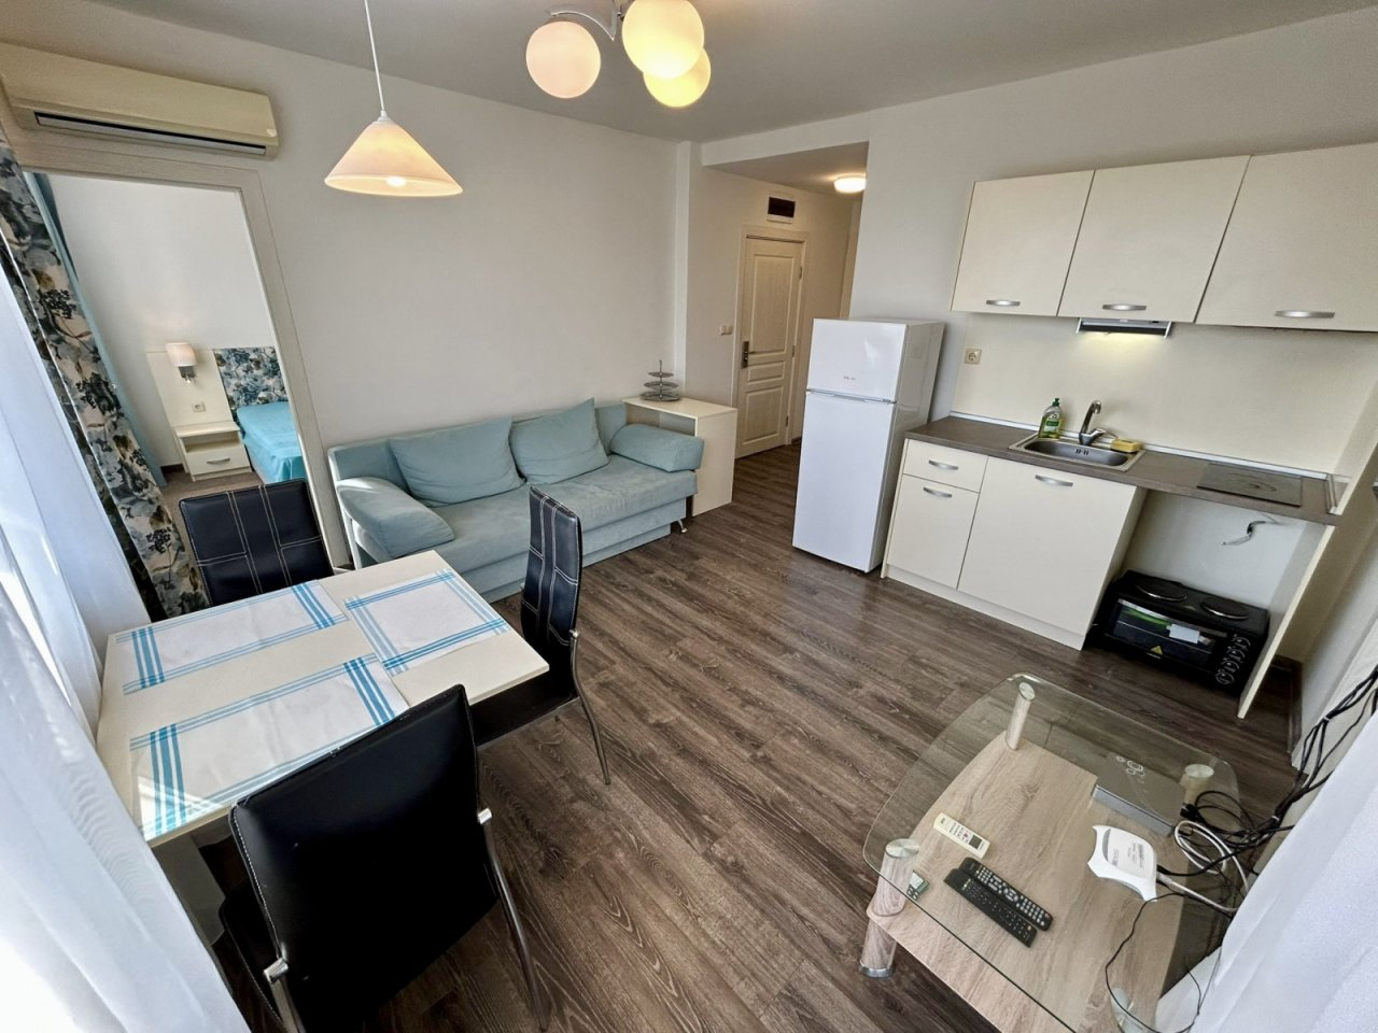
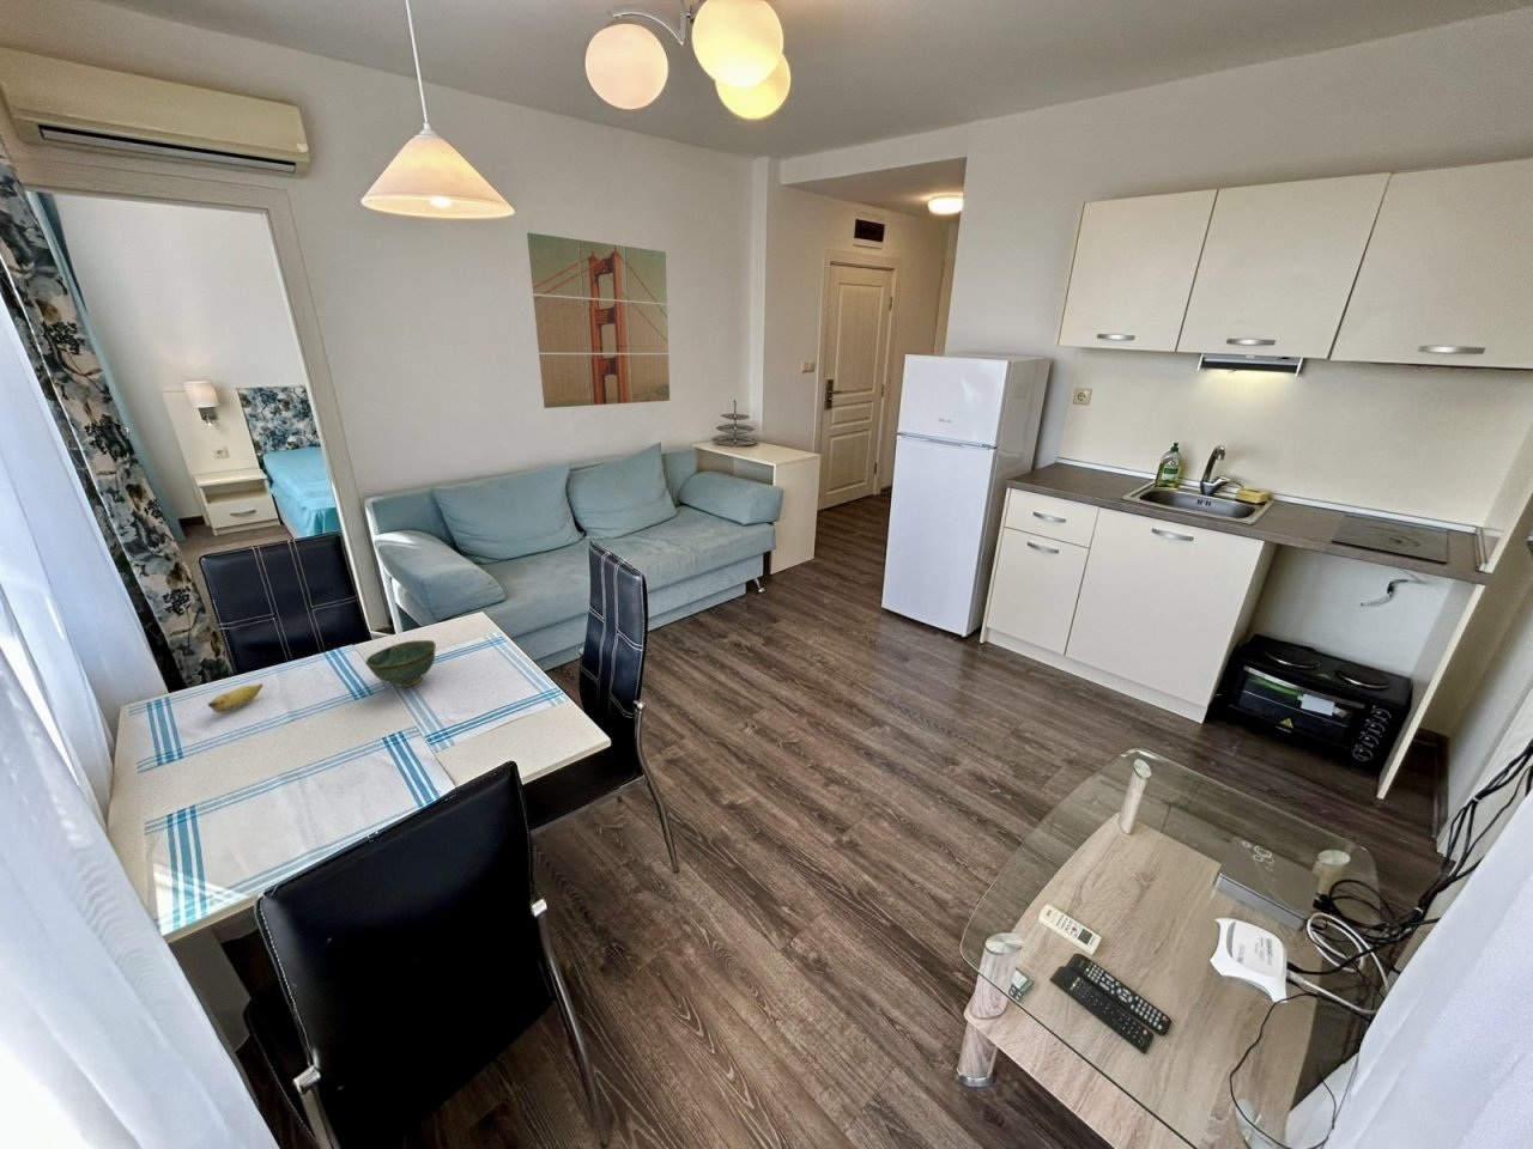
+ bowl [365,640,437,688]
+ banana [208,682,264,715]
+ wall art [526,231,671,409]
